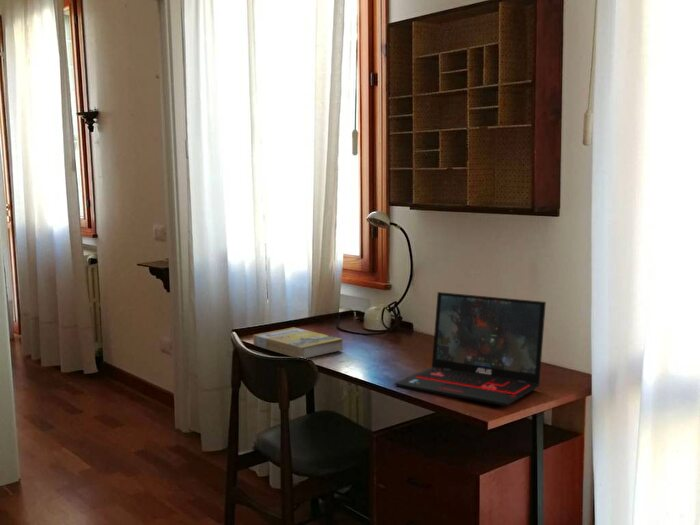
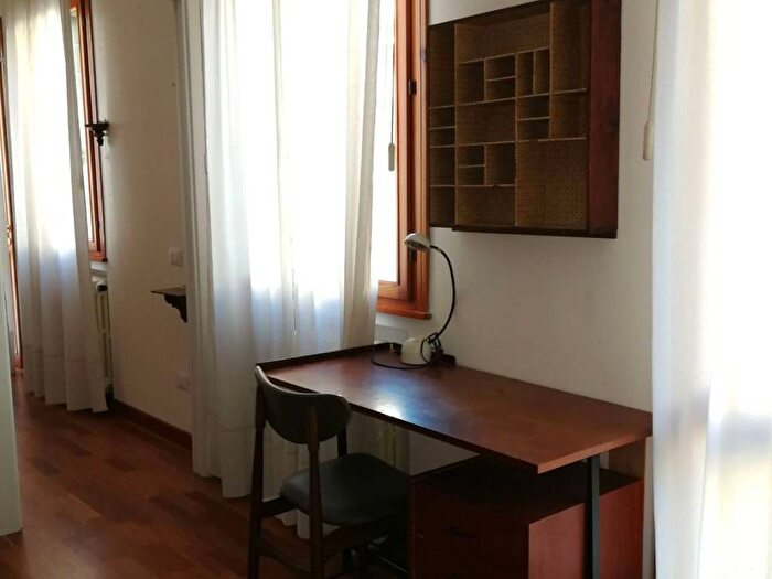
- book [252,326,344,359]
- laptop [394,291,547,407]
